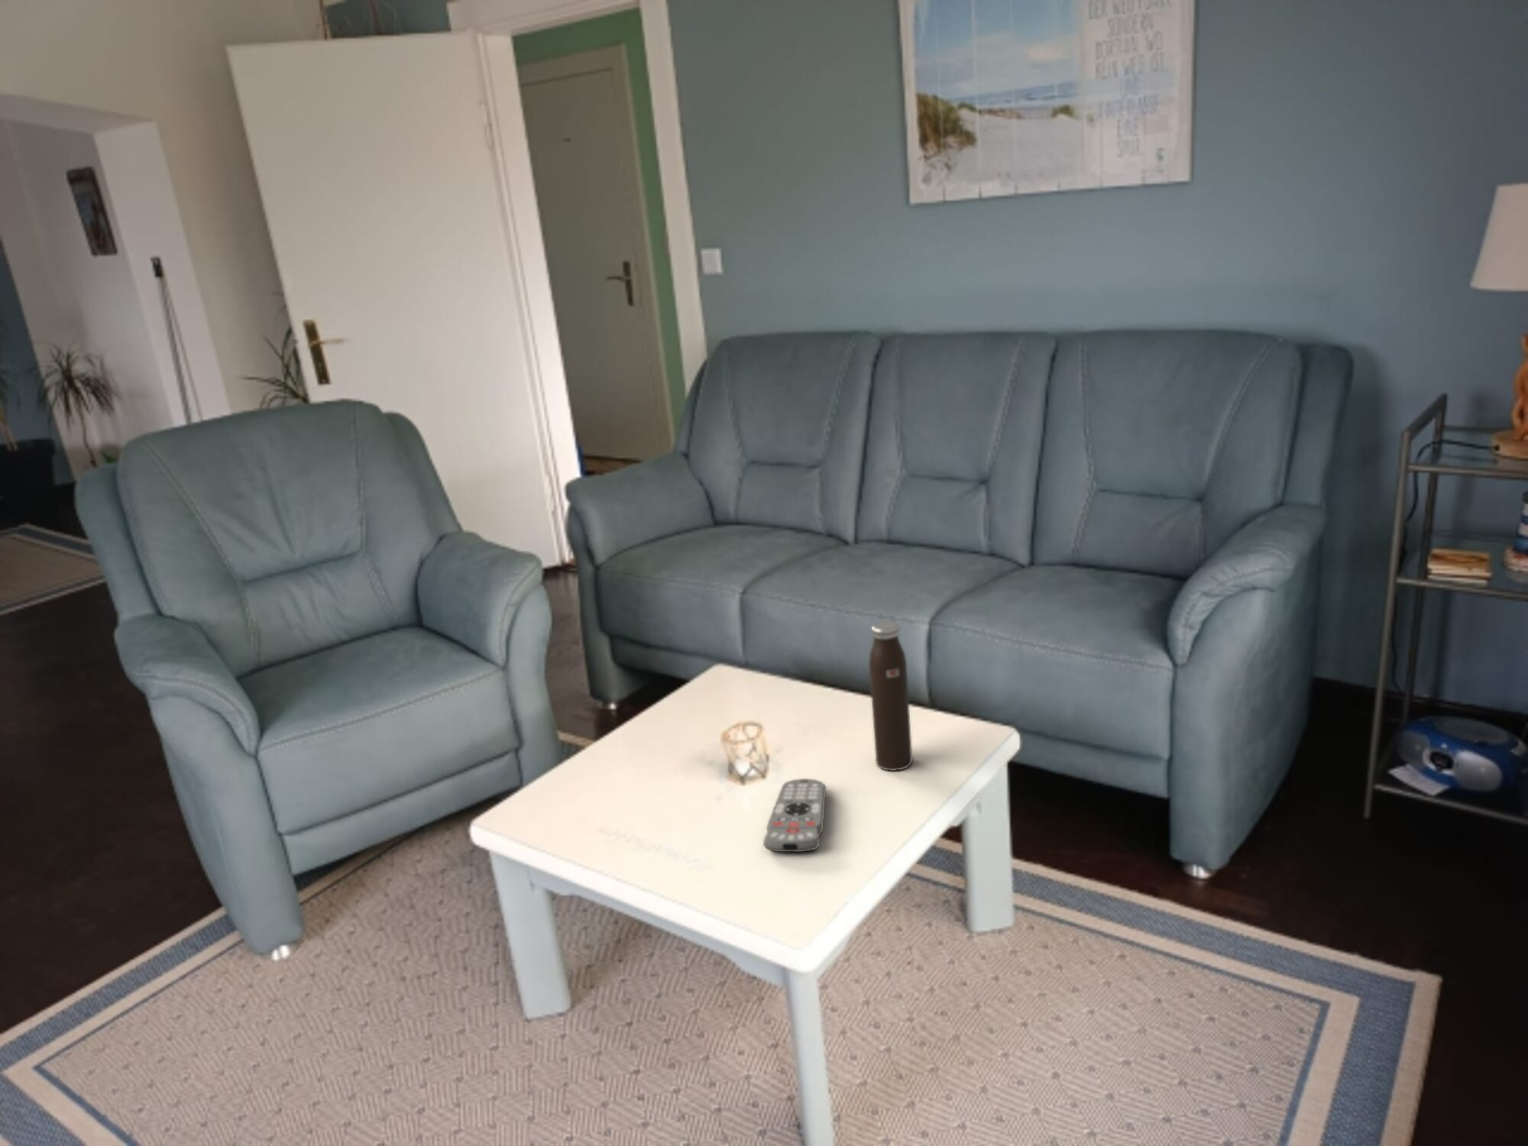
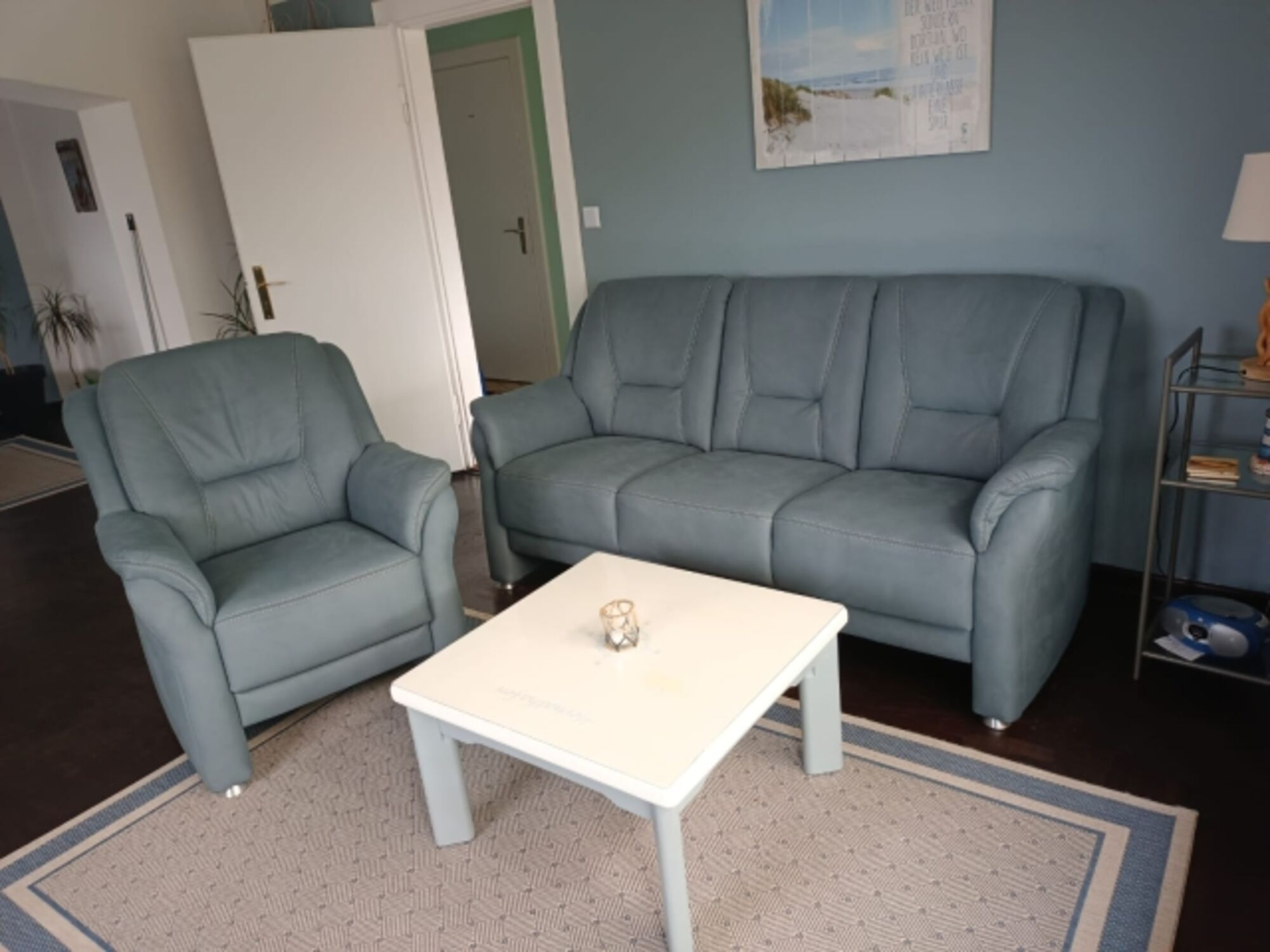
- remote control [763,778,827,852]
- water bottle [867,620,913,772]
